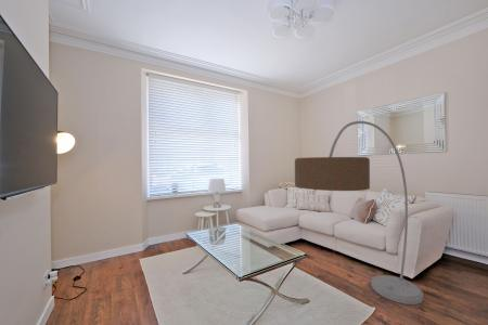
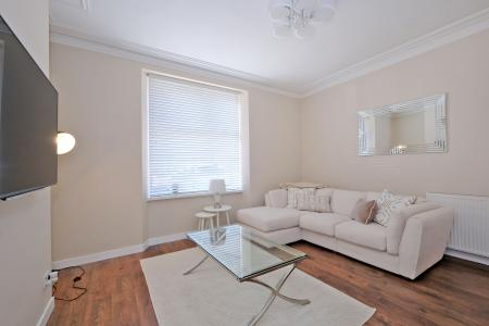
- floor lamp [294,120,424,306]
